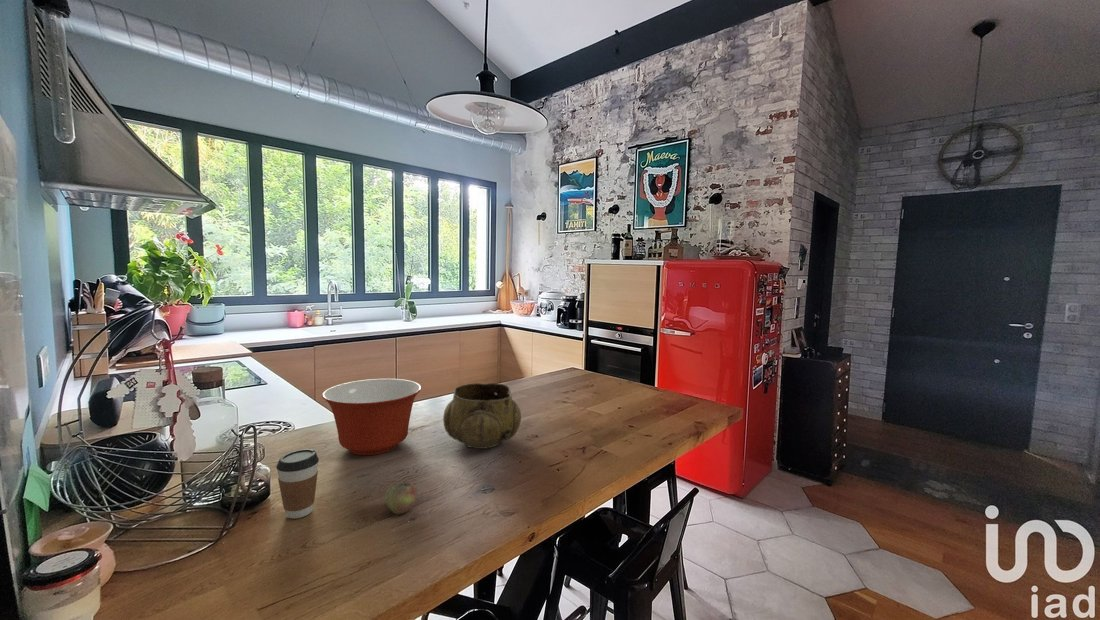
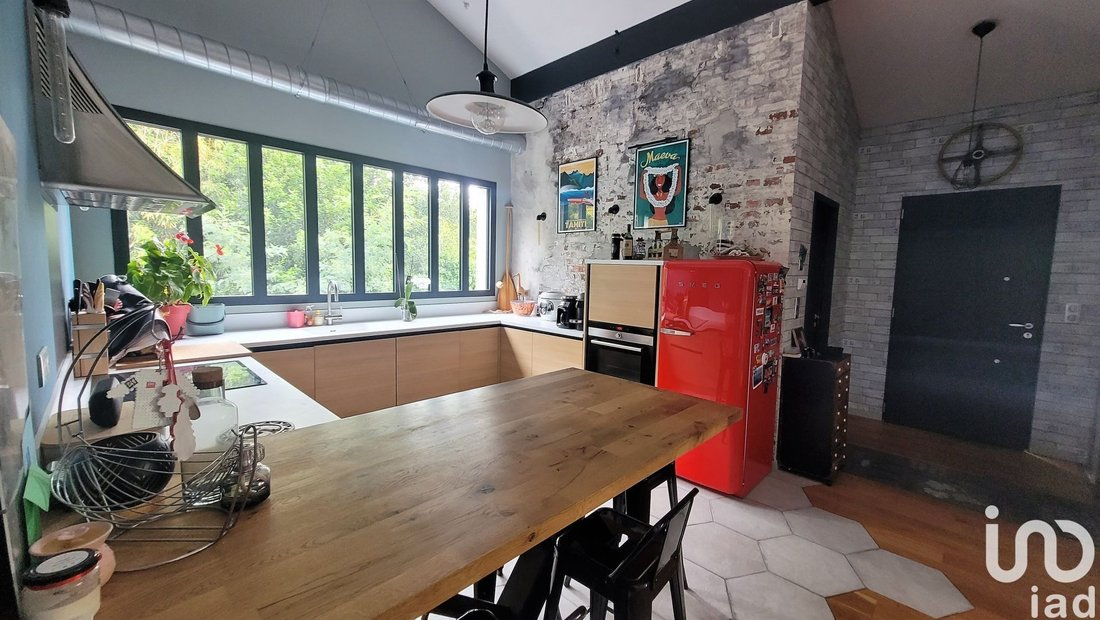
- coffee cup [275,448,320,520]
- apple [385,481,418,516]
- mixing bowl [321,378,422,456]
- decorative bowl [442,382,522,450]
